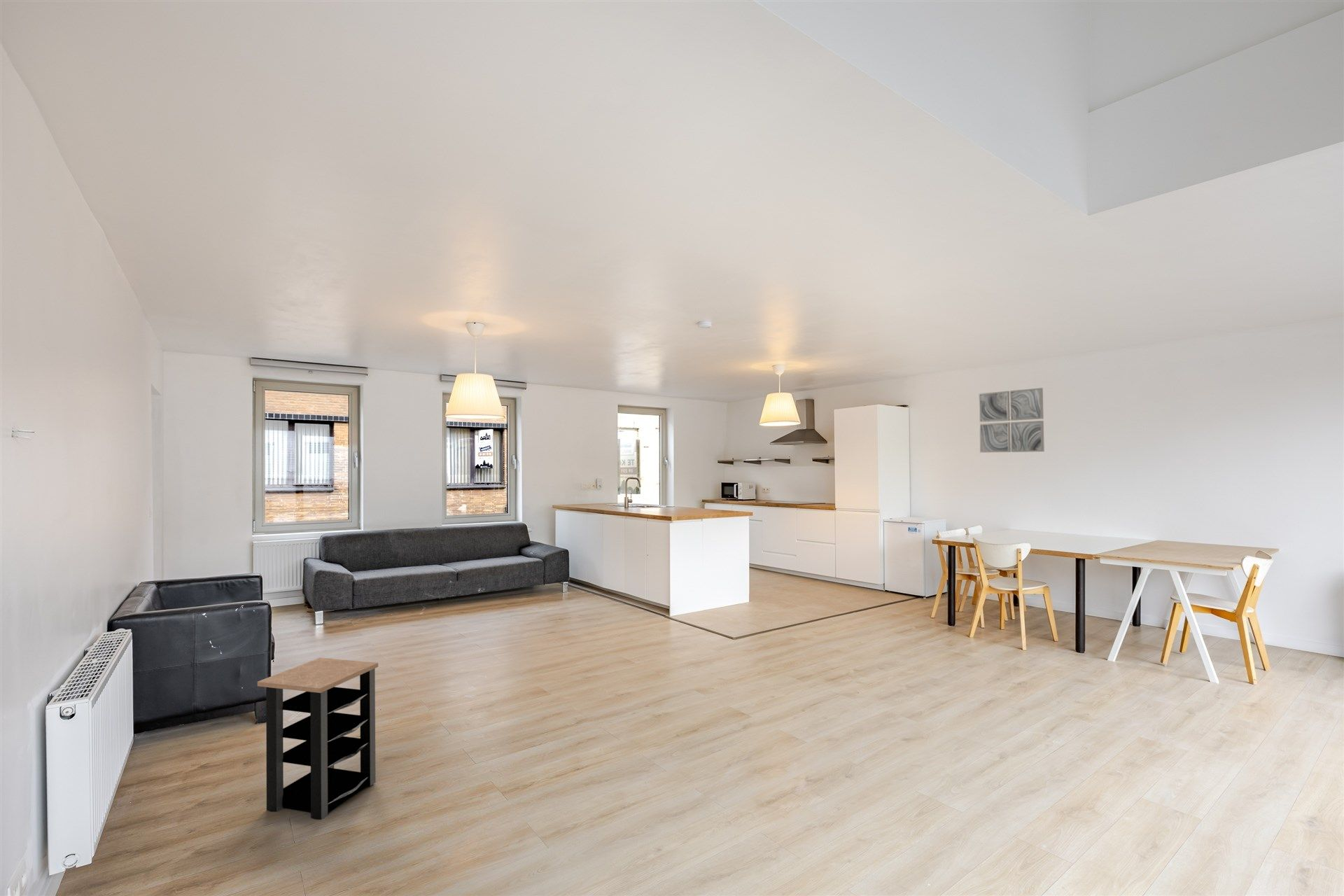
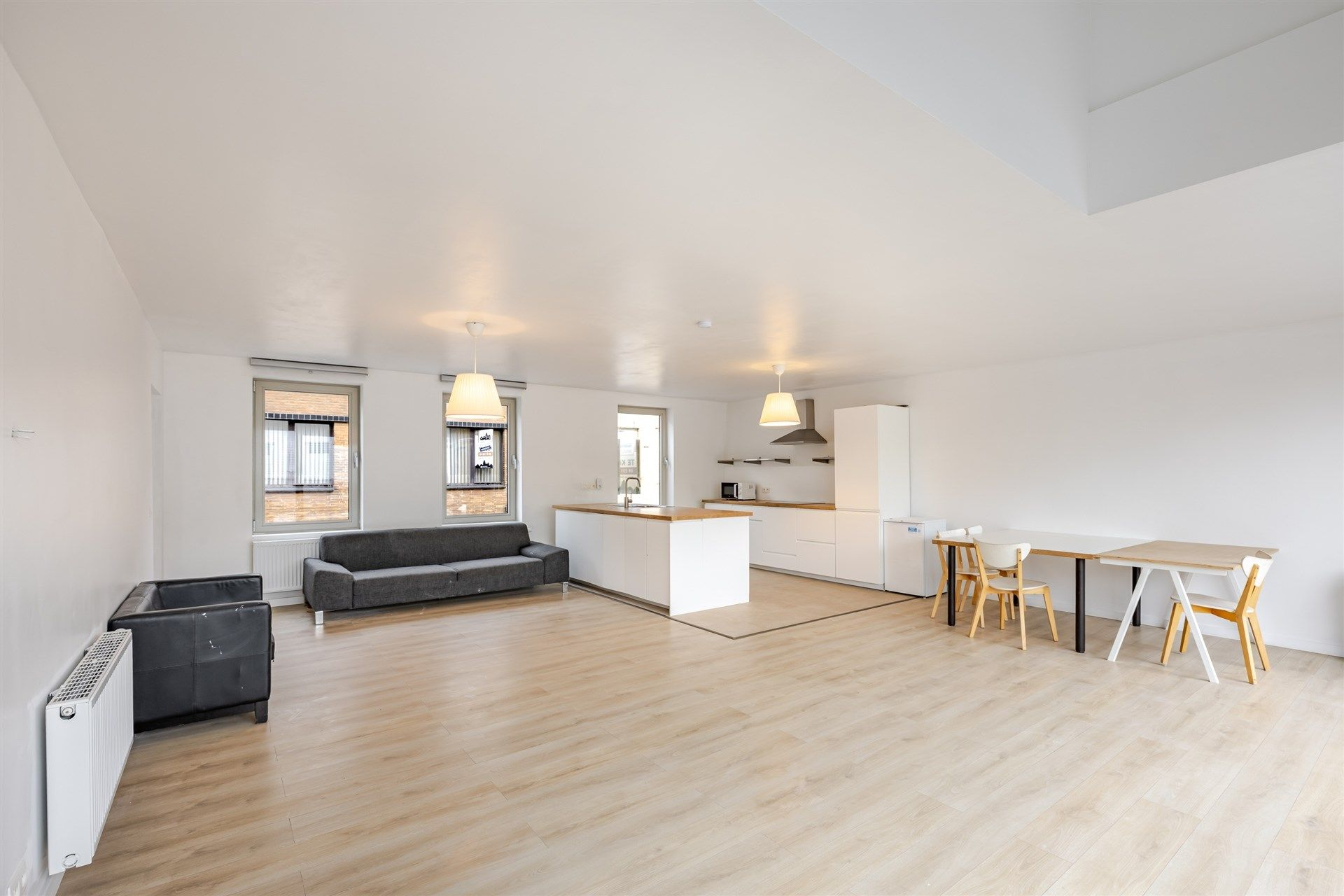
- wall art [978,387,1045,453]
- side table [257,657,379,820]
